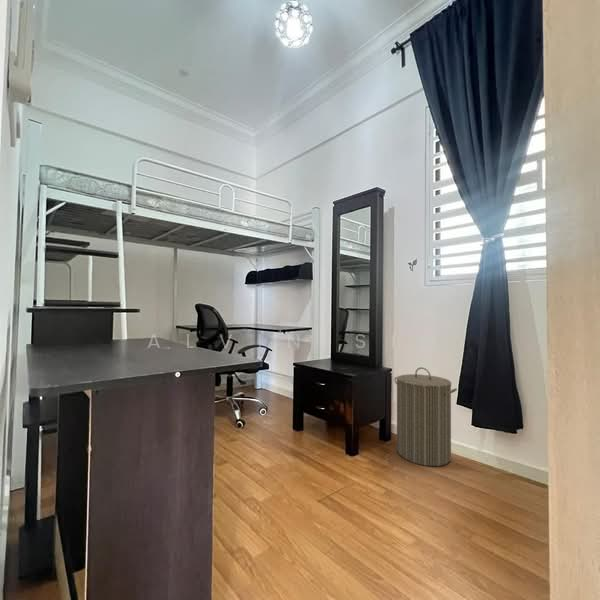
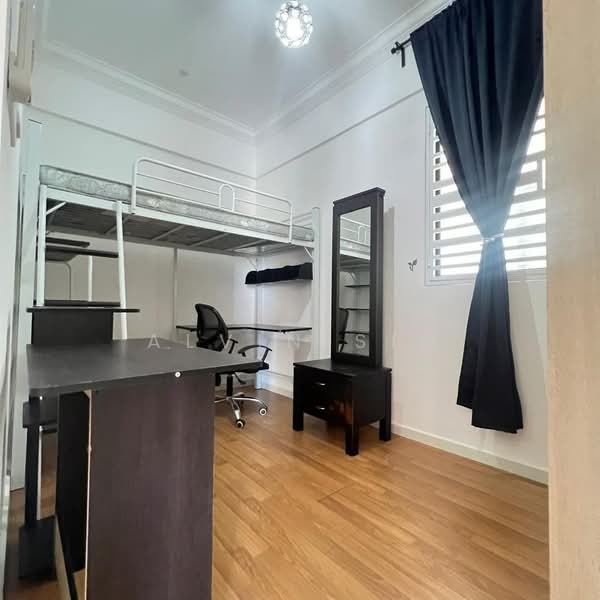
- laundry hamper [393,366,458,467]
